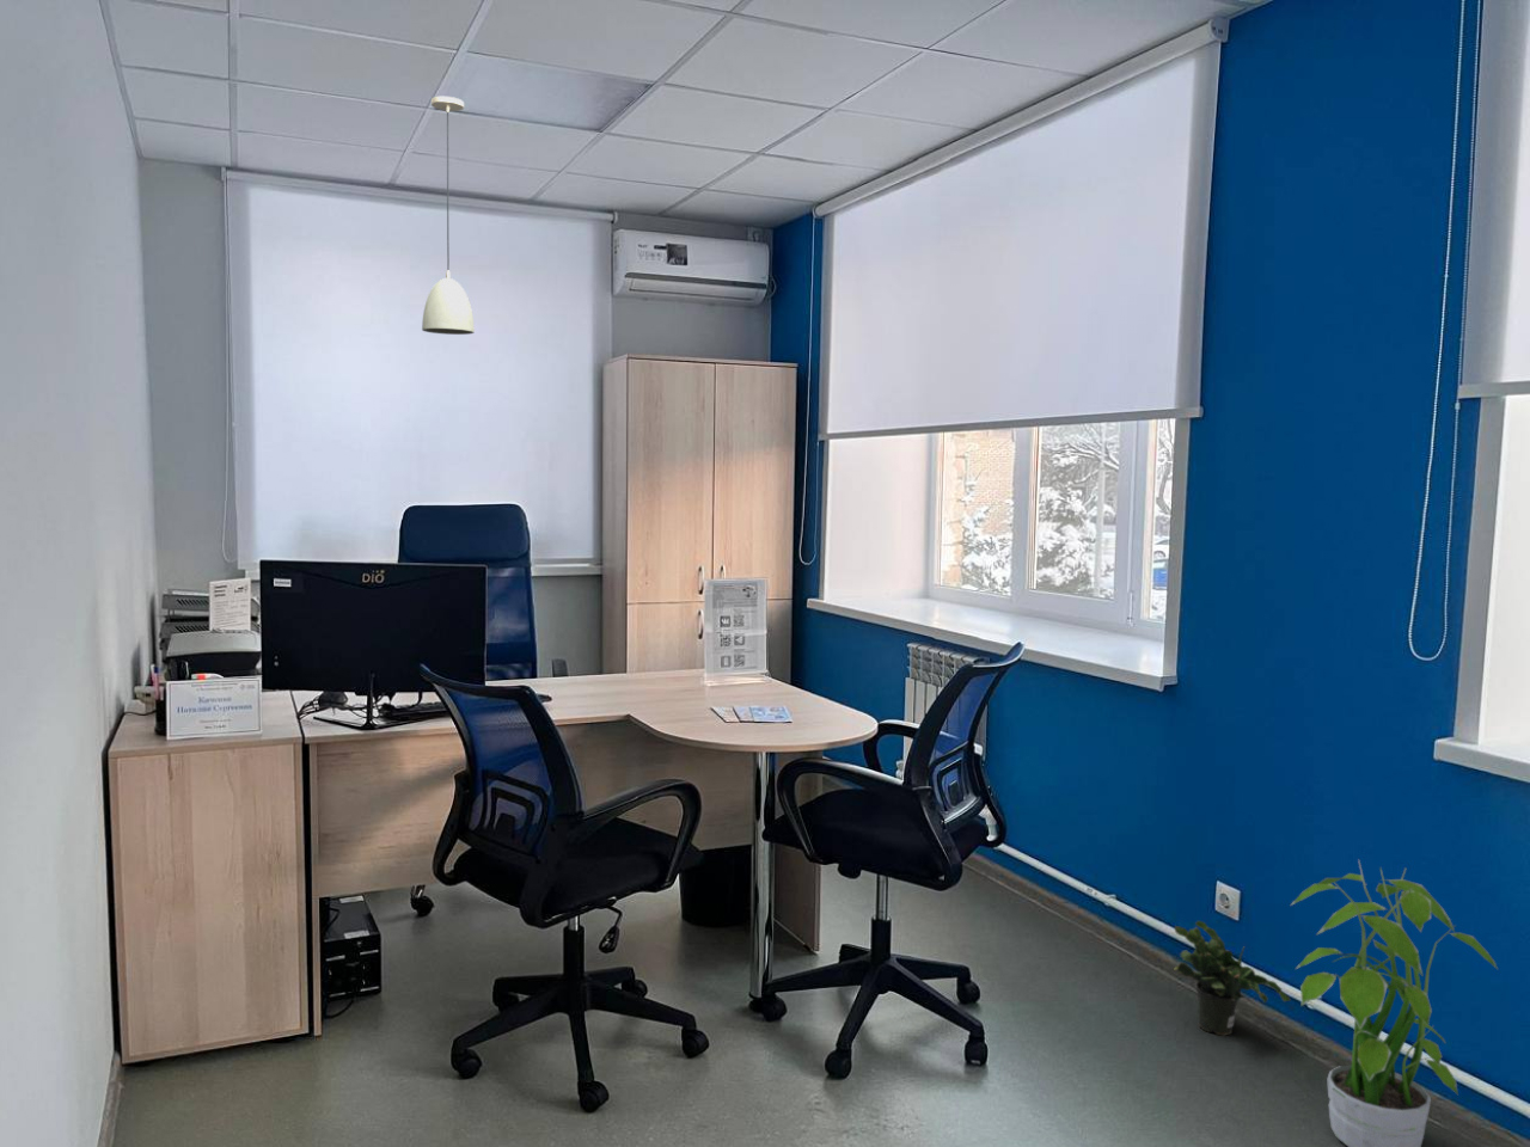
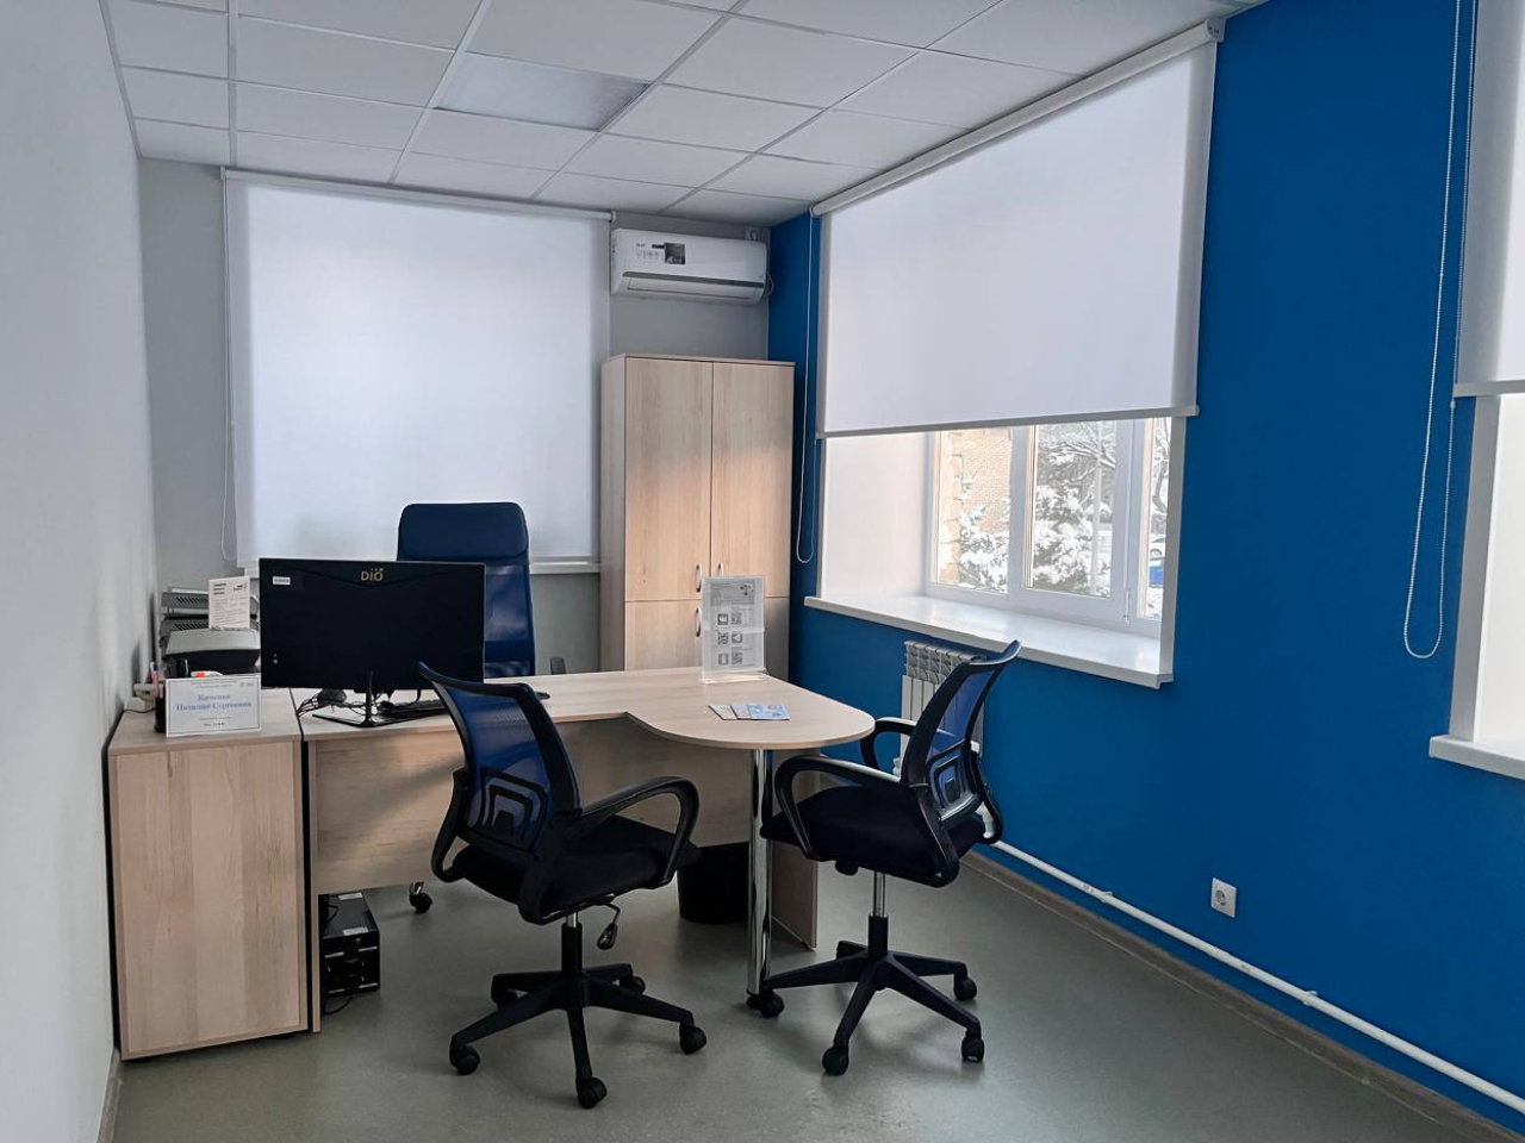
- light fixture [420,95,476,336]
- potted plant [1173,920,1293,1036]
- potted plant [1290,859,1499,1147]
